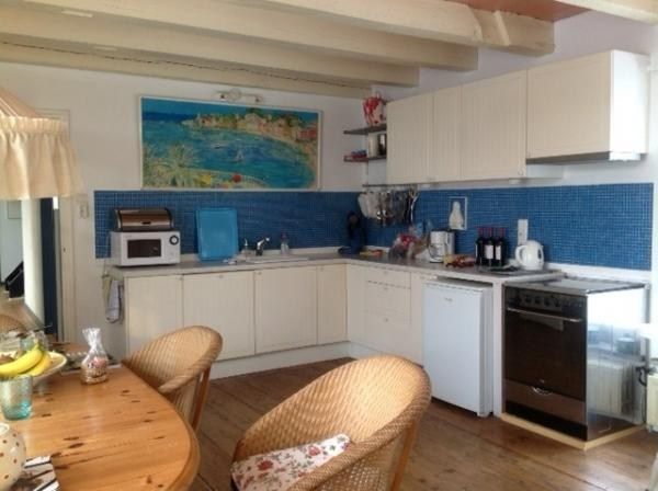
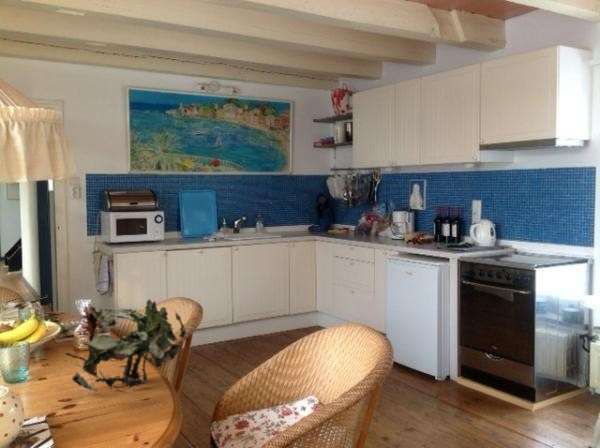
+ cut plant [63,297,187,392]
